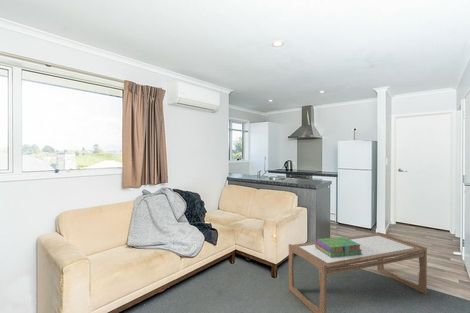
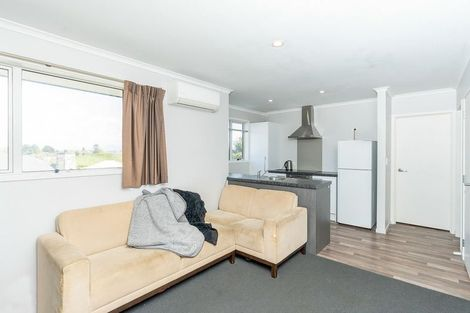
- coffee table [288,232,428,313]
- stack of books [315,236,362,258]
